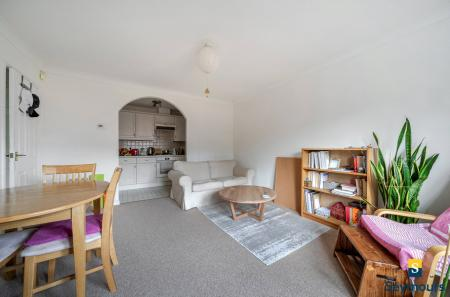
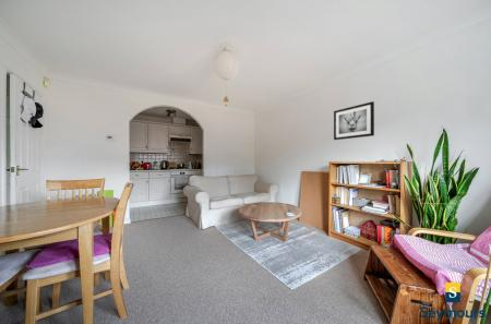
+ wall art [333,100,375,141]
